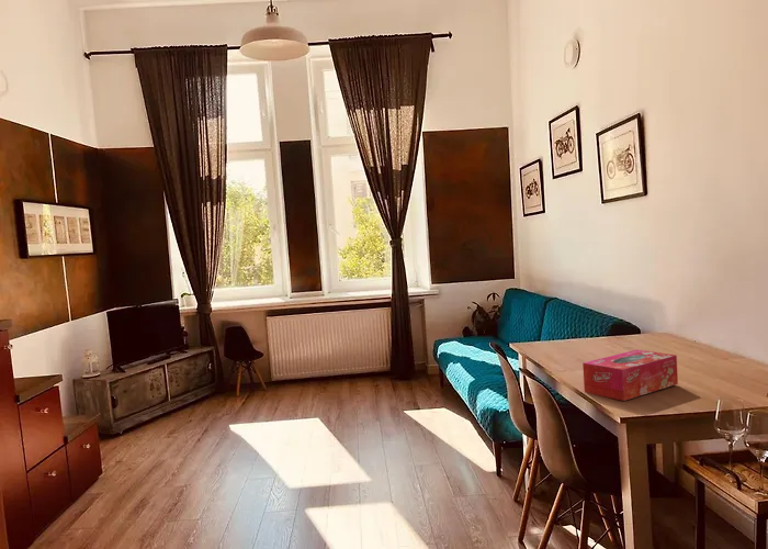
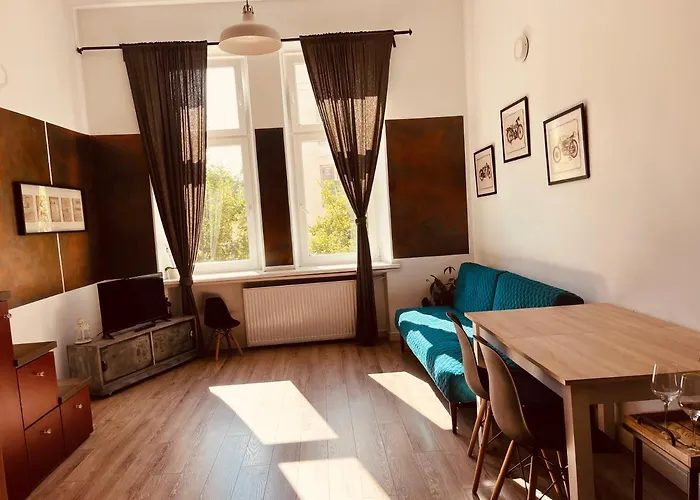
- tissue box [581,349,679,402]
